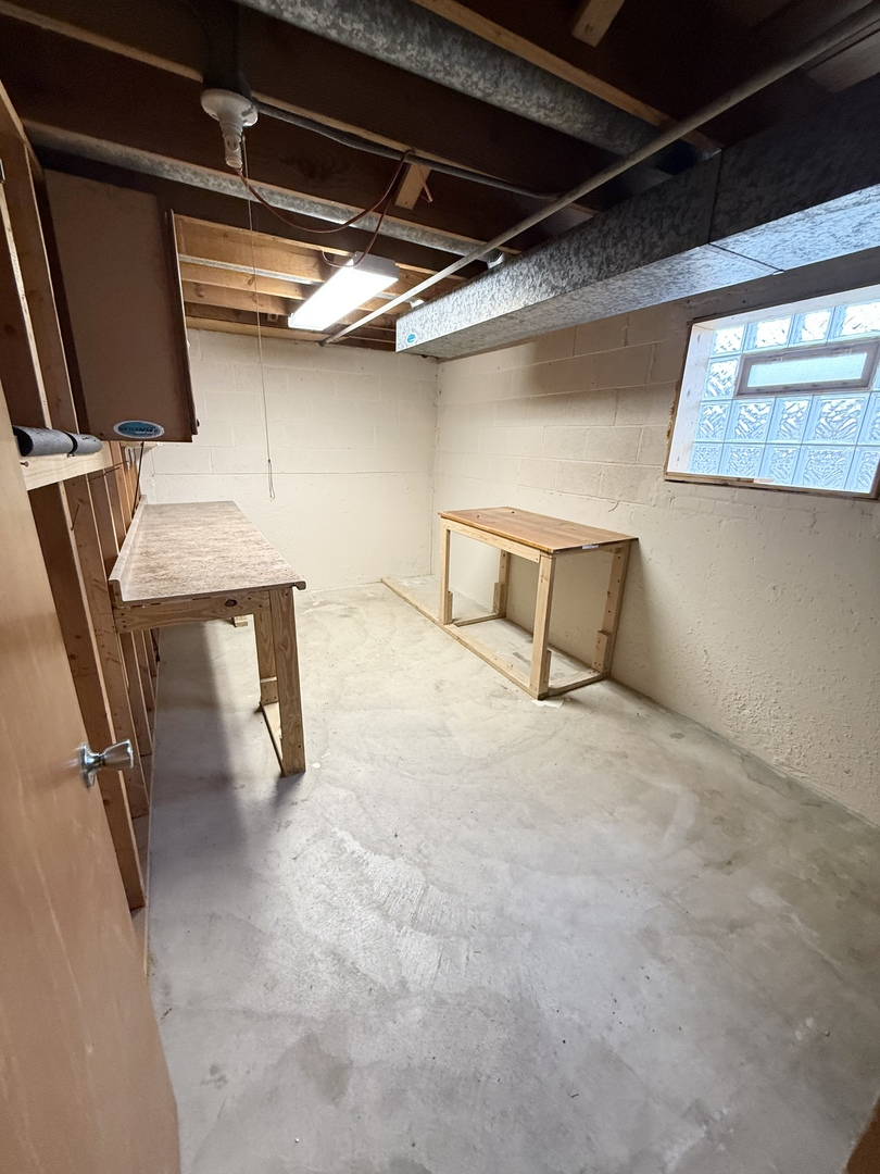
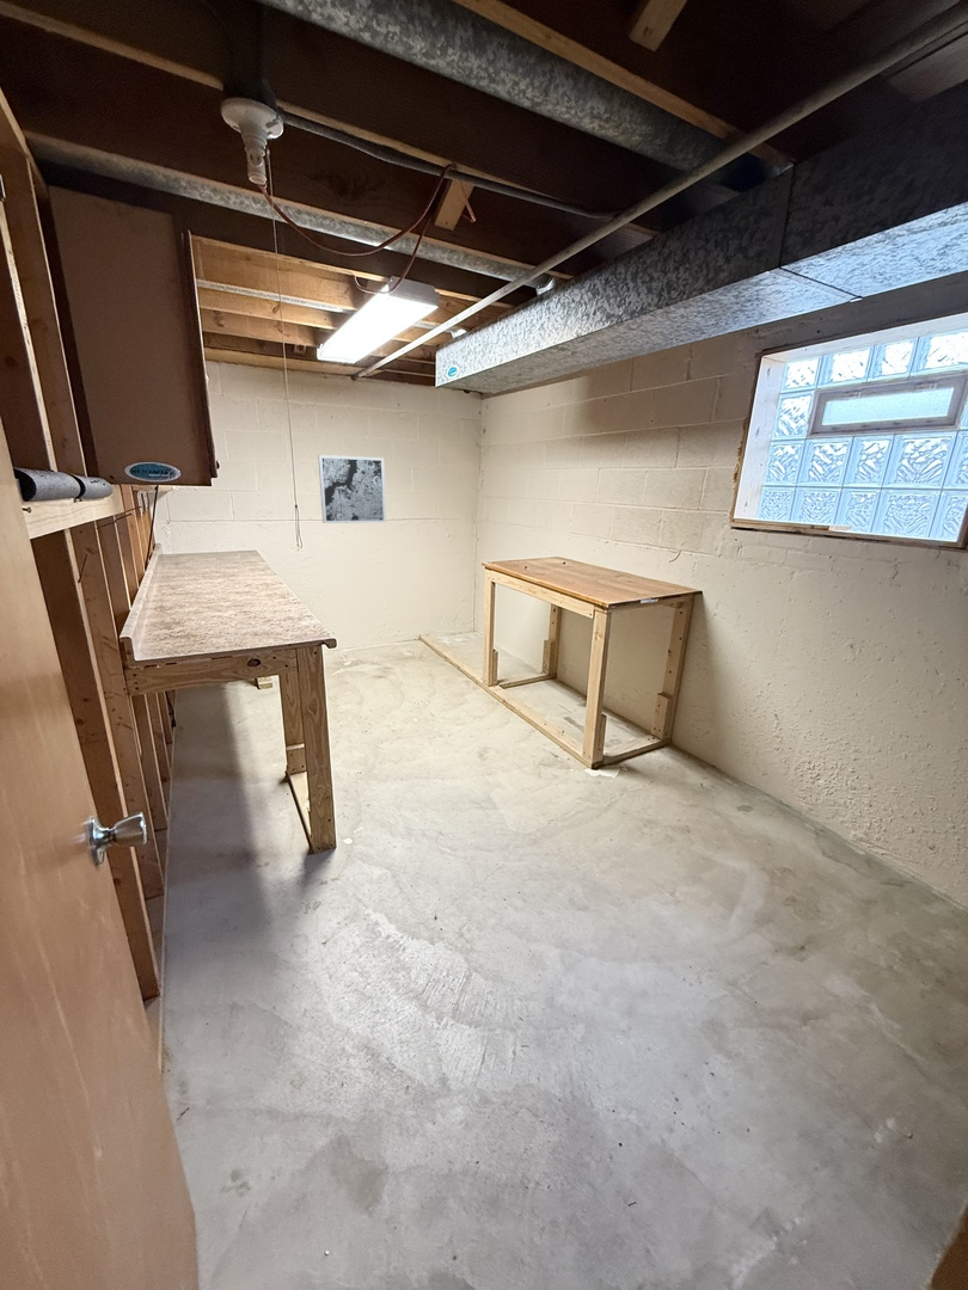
+ wall art [317,454,387,524]
